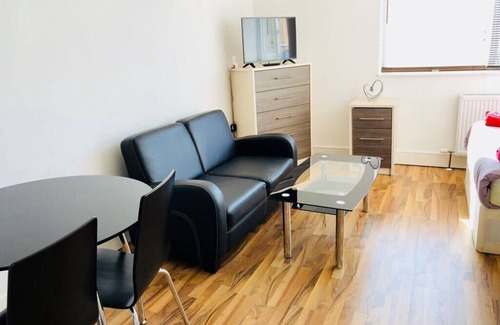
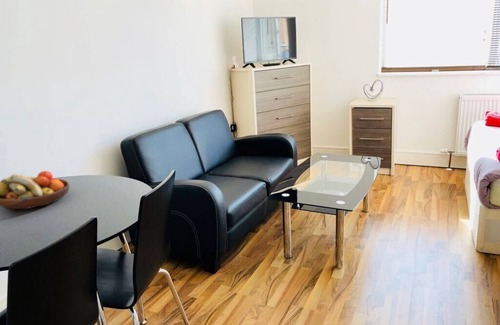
+ fruit bowl [0,170,70,210]
